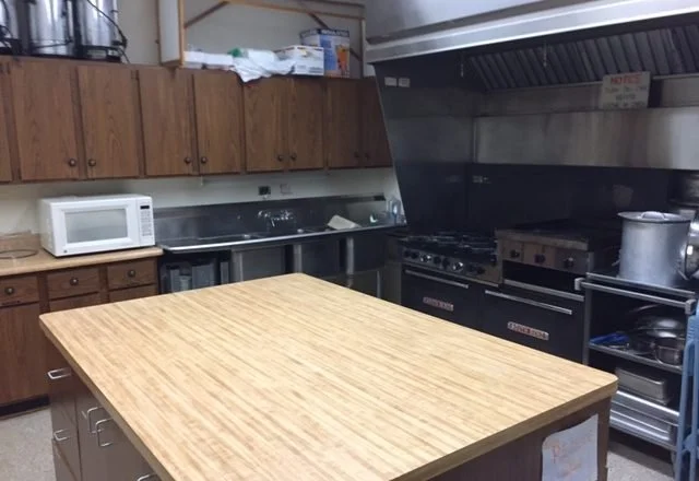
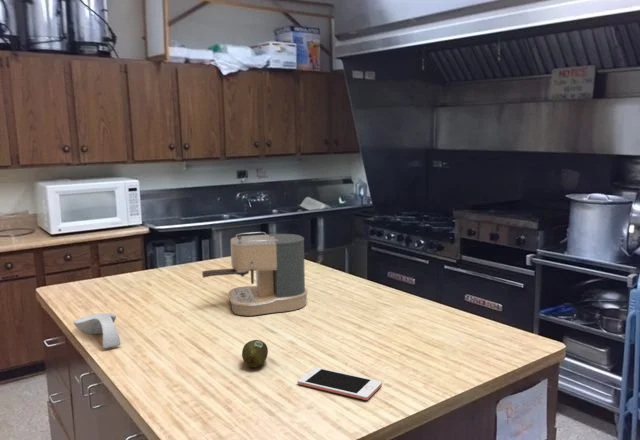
+ spoon rest [73,313,122,350]
+ cell phone [297,367,383,401]
+ coffee maker [201,231,309,317]
+ fruit [241,339,269,368]
